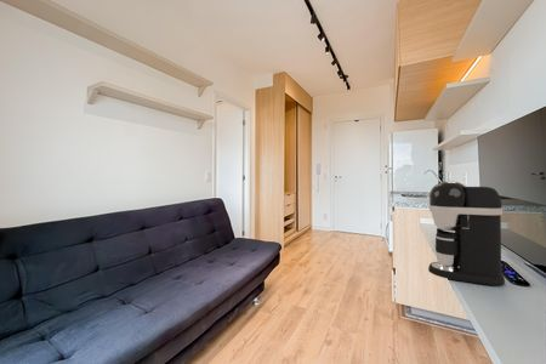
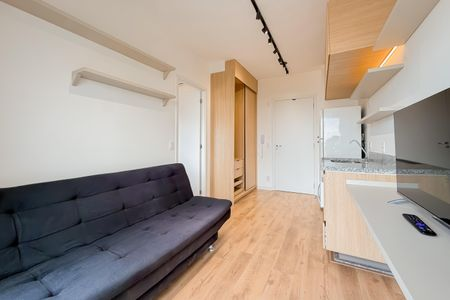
- coffee maker [427,181,506,286]
